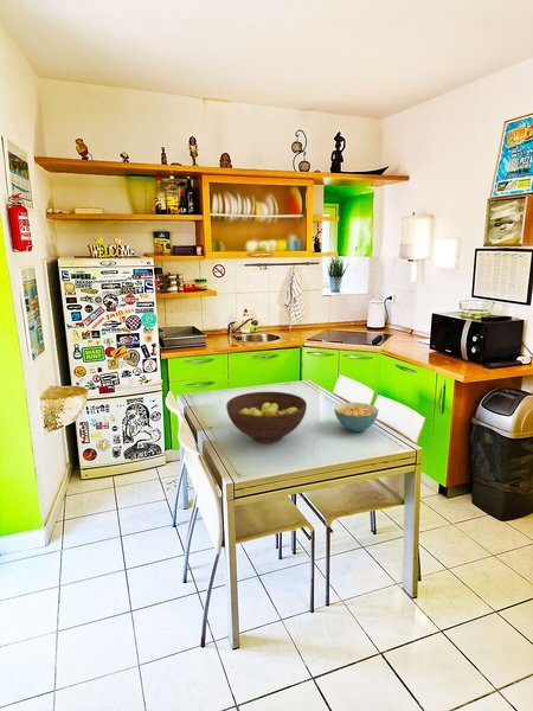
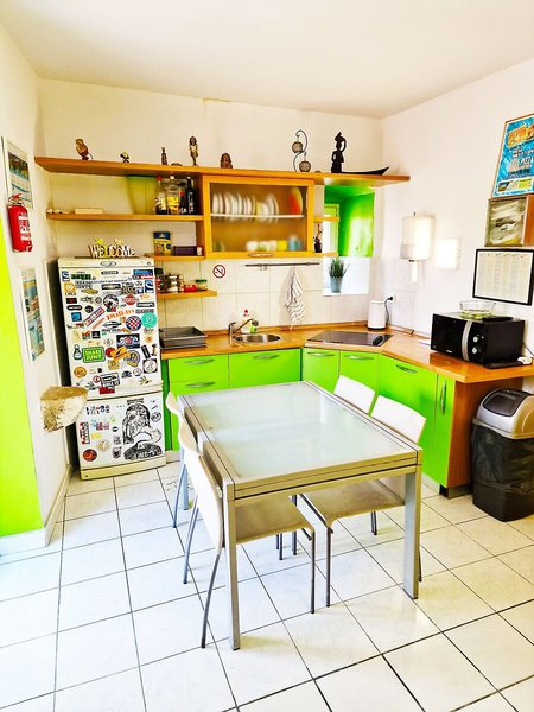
- fruit bowl [225,391,308,444]
- cereal bowl [334,402,380,433]
